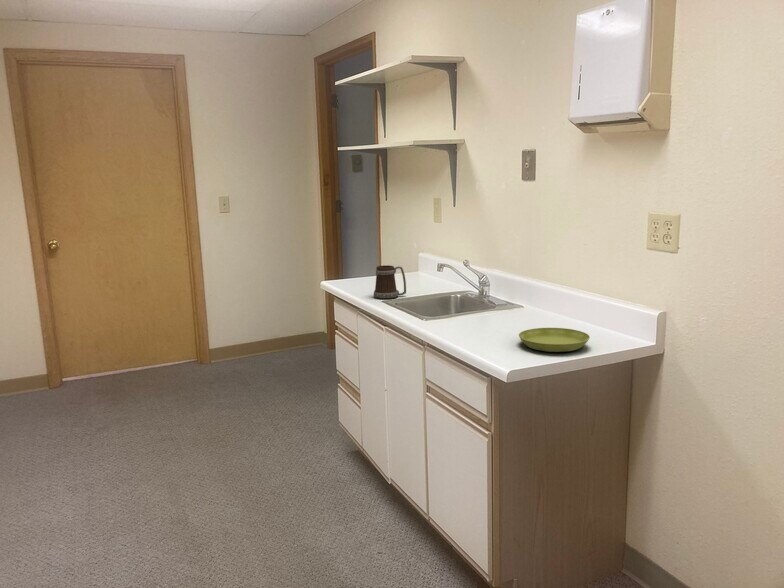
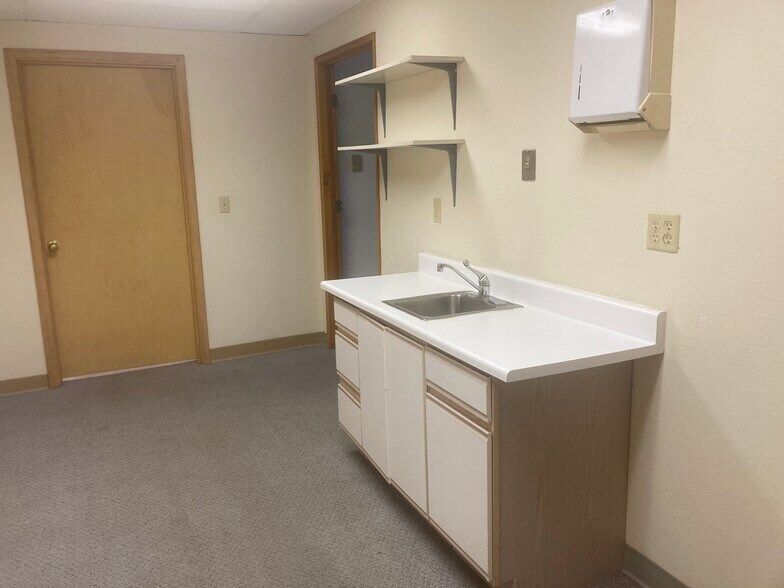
- saucer [518,327,591,353]
- mug [373,264,407,300]
